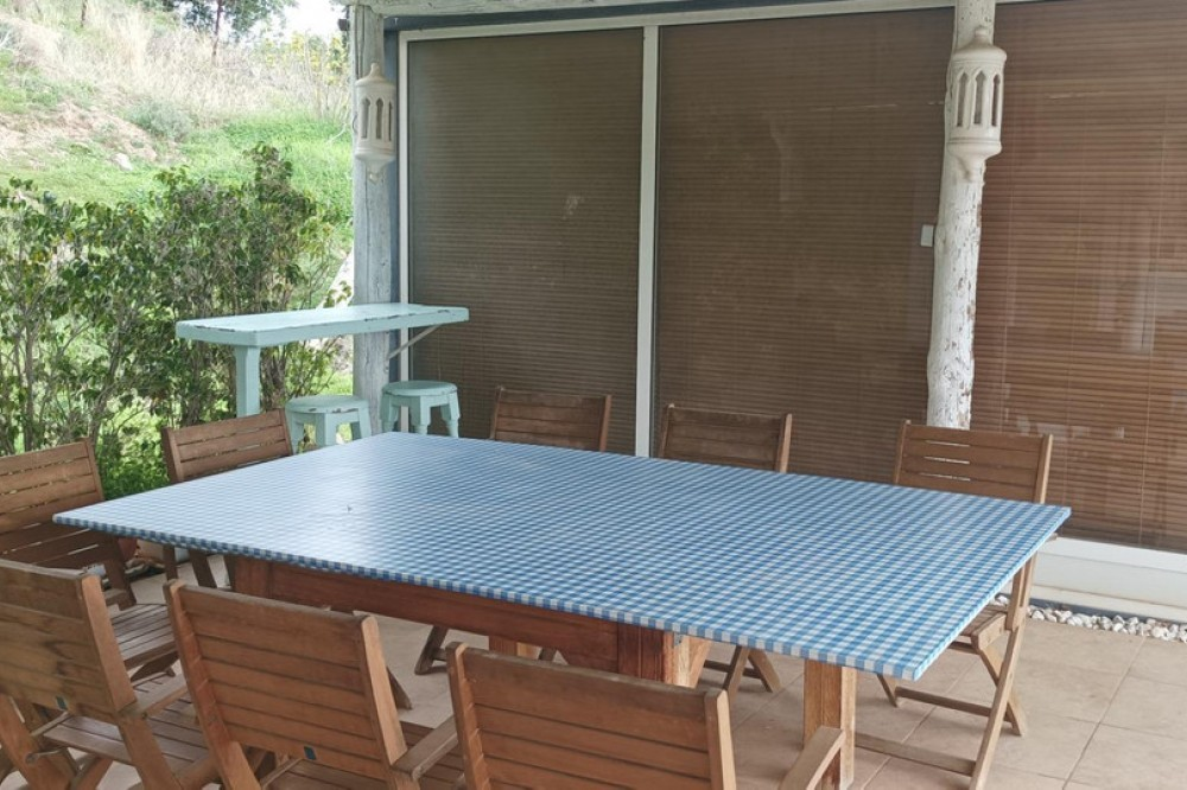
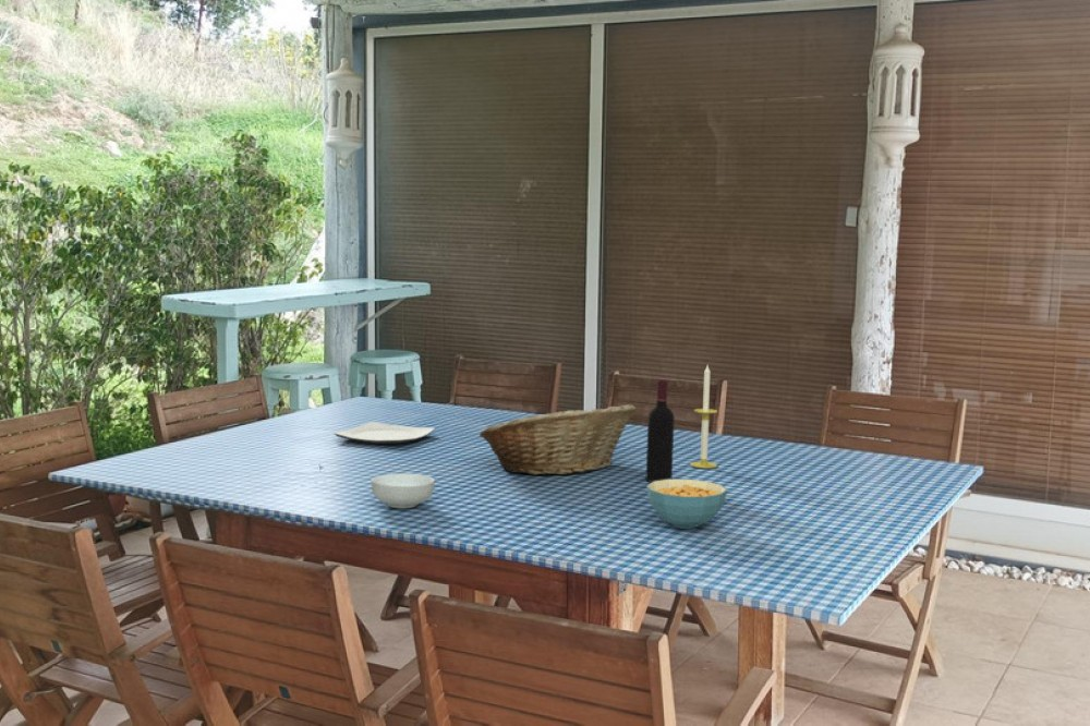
+ candle [689,364,718,470]
+ wine bottle [645,378,676,483]
+ fruit basket [479,403,638,476]
+ cereal bowl [645,479,728,530]
+ cereal bowl [371,472,436,509]
+ plate [332,421,436,445]
